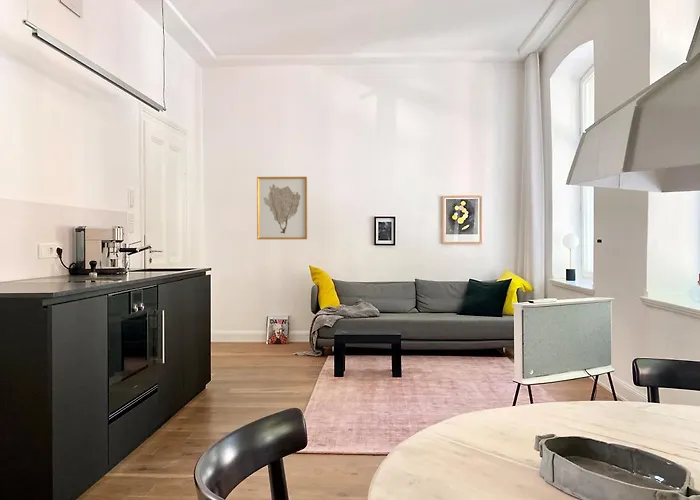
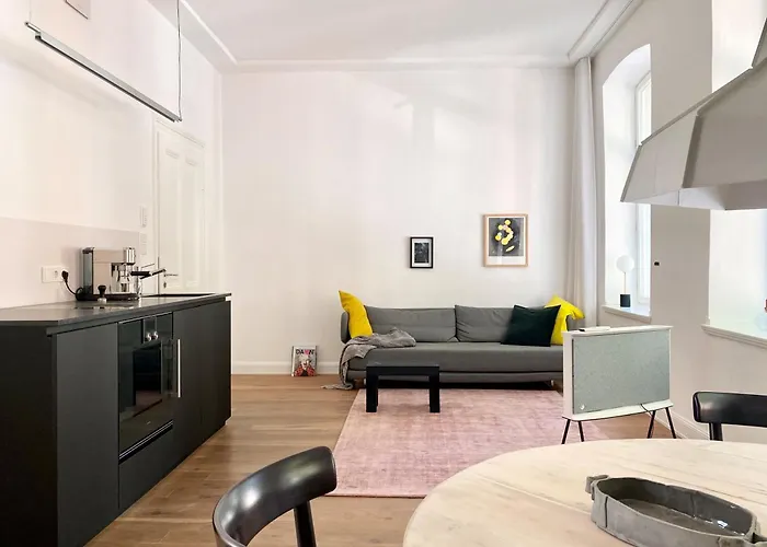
- wall art [256,176,308,240]
